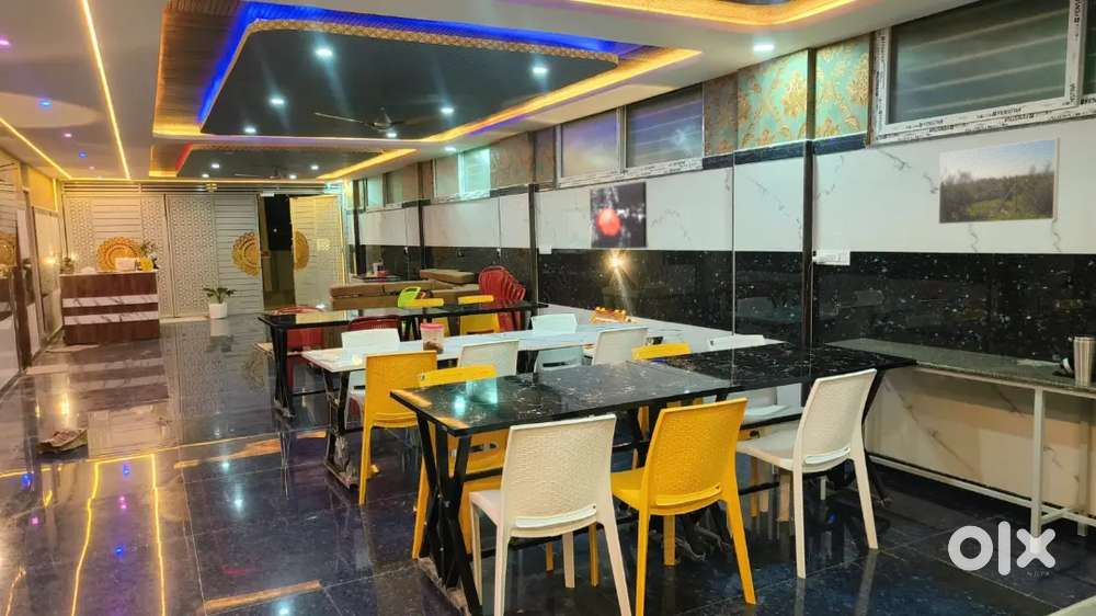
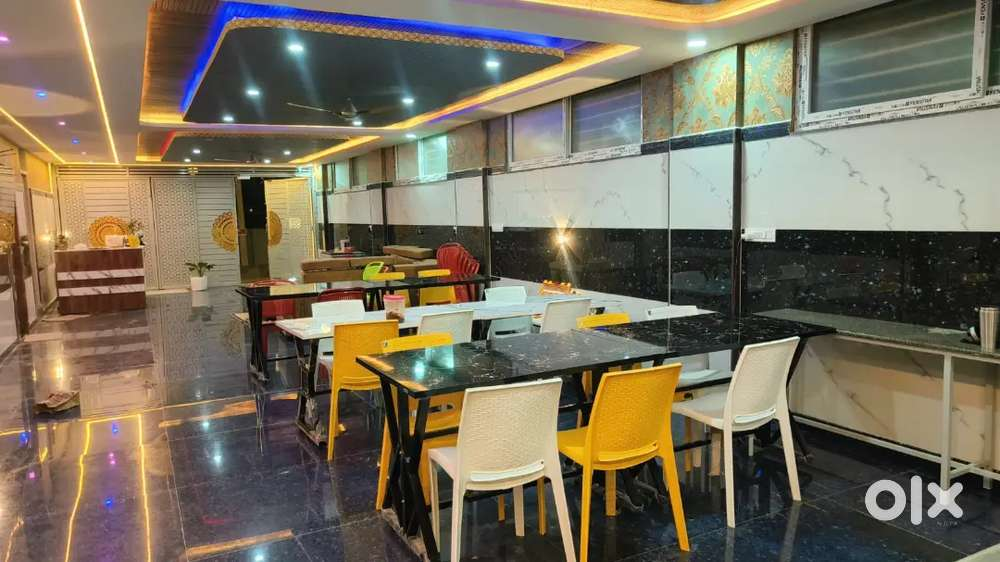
- wall art [589,181,649,250]
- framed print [937,137,1061,226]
